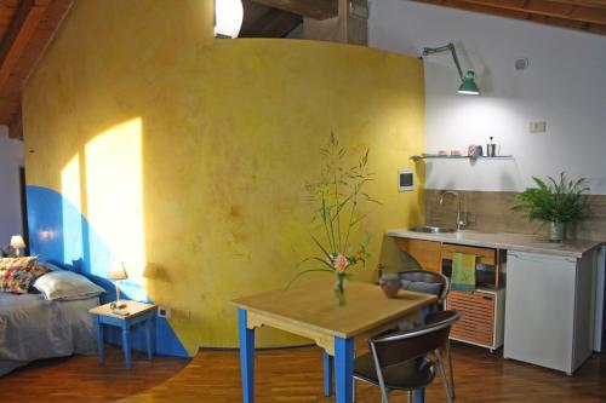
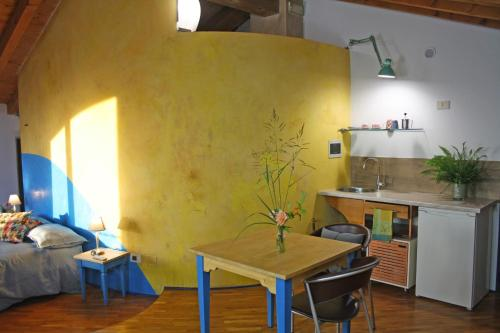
- jar [378,272,404,299]
